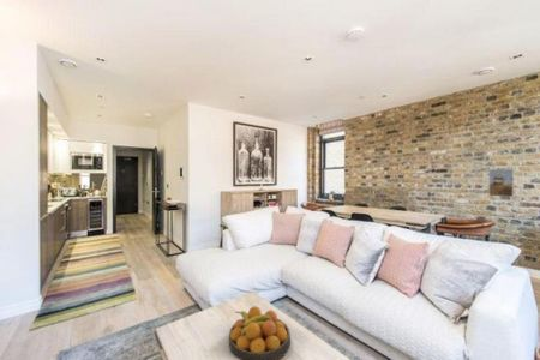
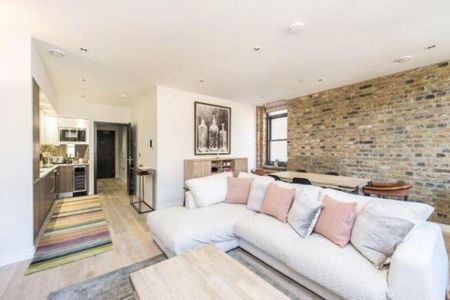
- fruit bowl [228,305,292,360]
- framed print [487,168,515,198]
